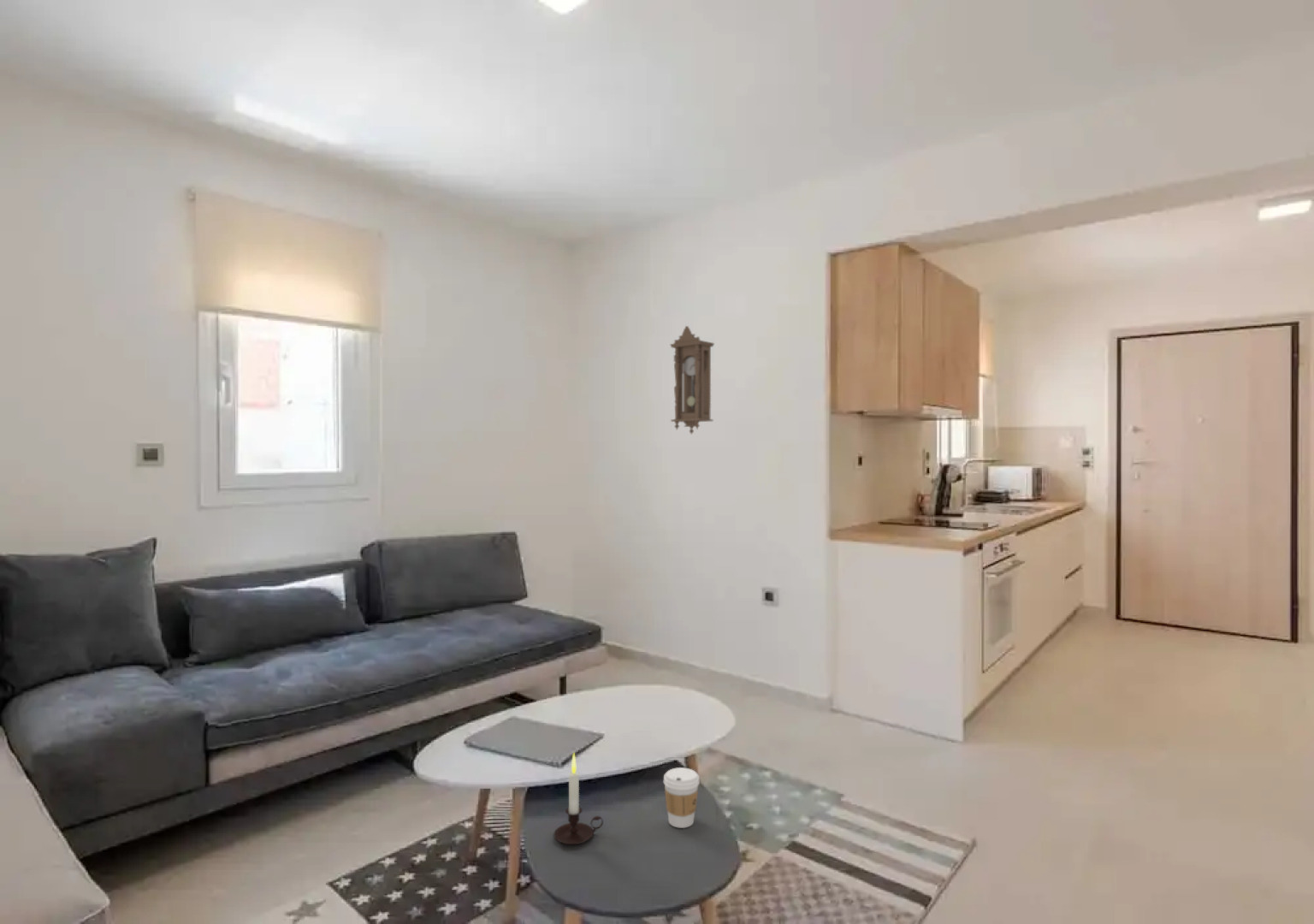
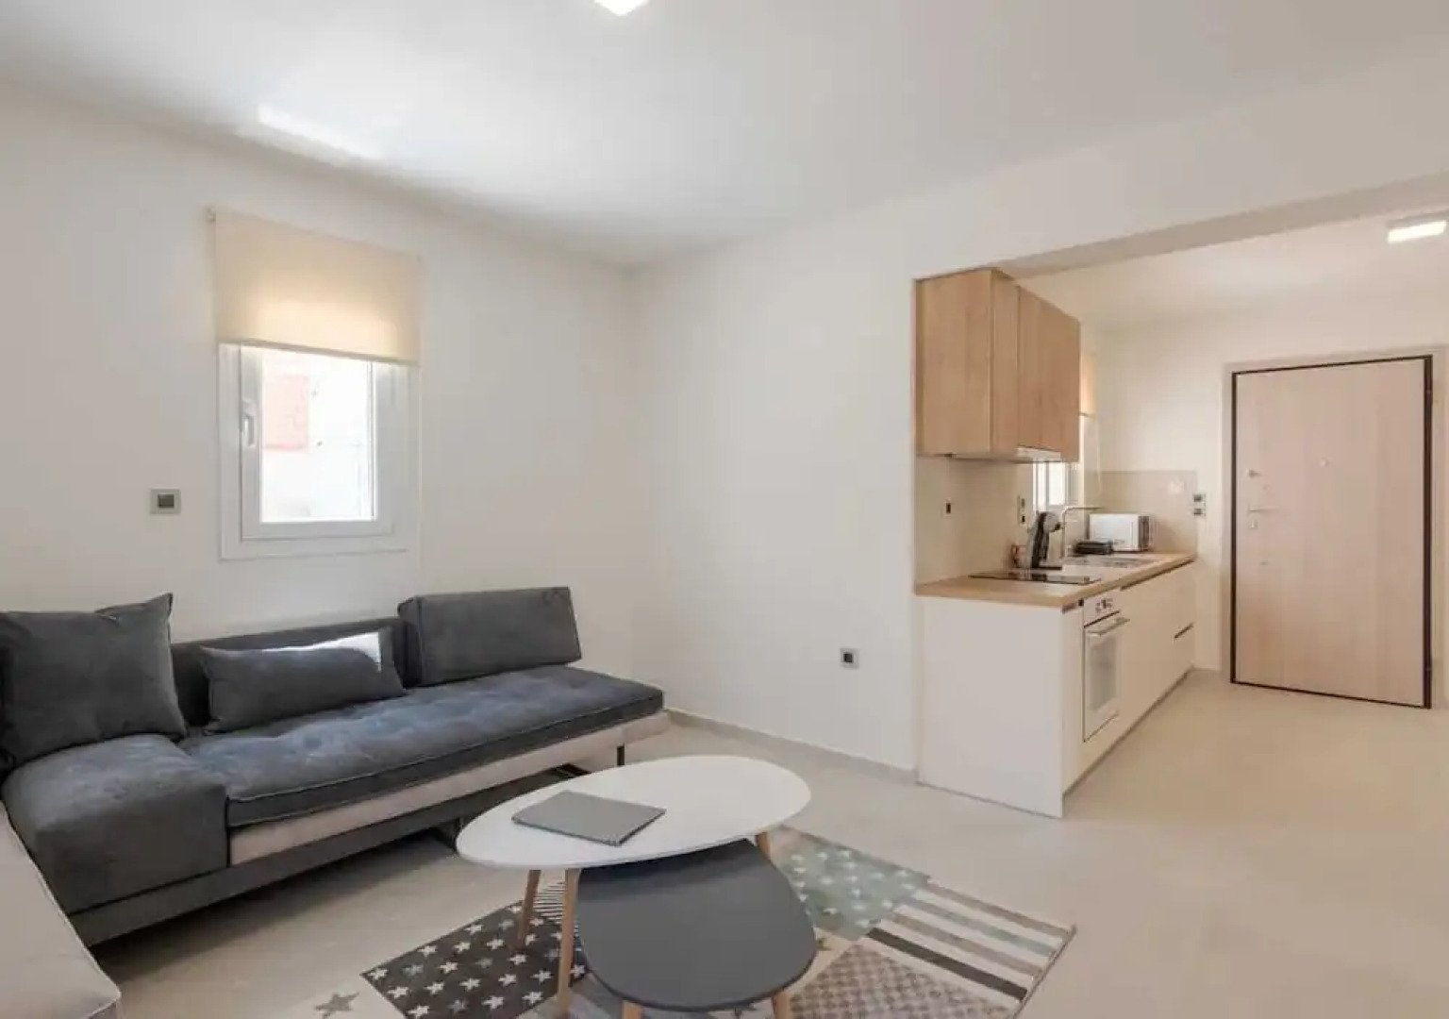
- pendulum clock [669,325,715,435]
- candle [553,752,604,845]
- coffee cup [663,767,701,829]
